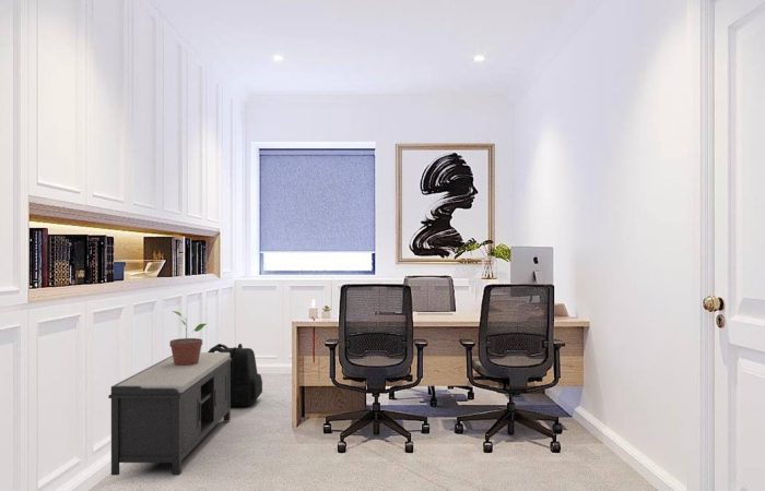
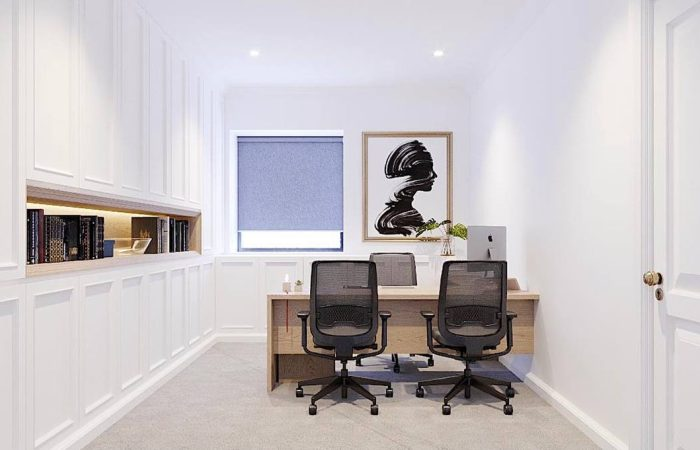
- potted plant [168,310,207,366]
- bench [107,351,232,477]
- backpack [208,343,263,407]
